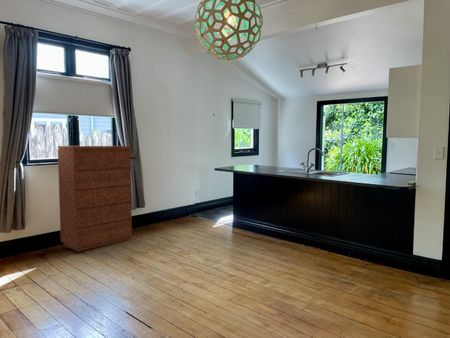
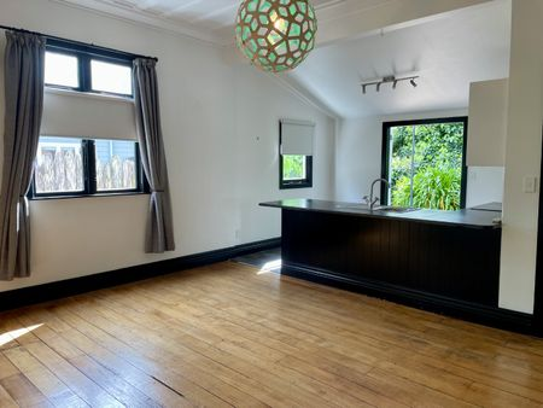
- dresser [57,145,133,253]
